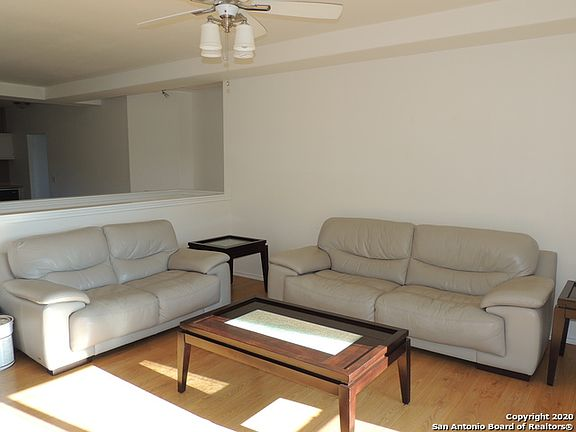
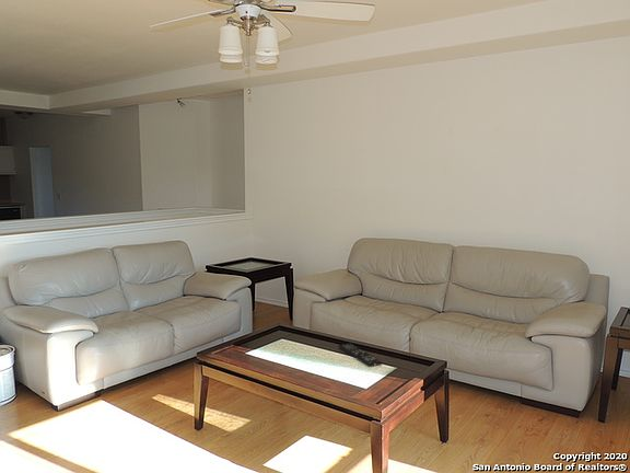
+ remote control [338,342,383,368]
